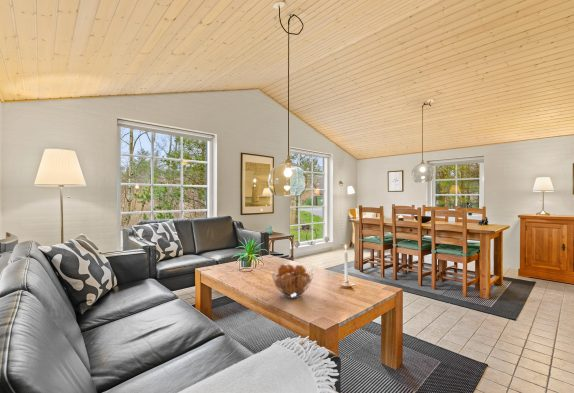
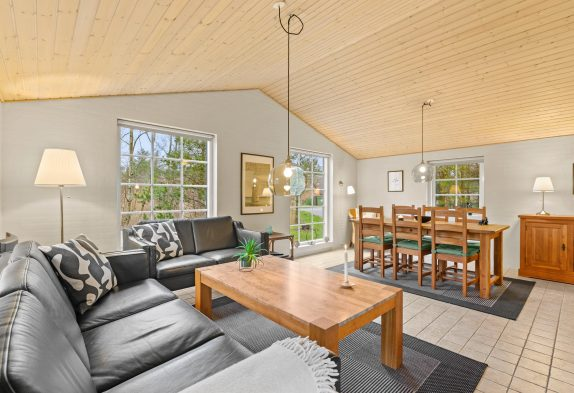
- fruit basket [270,263,314,299]
